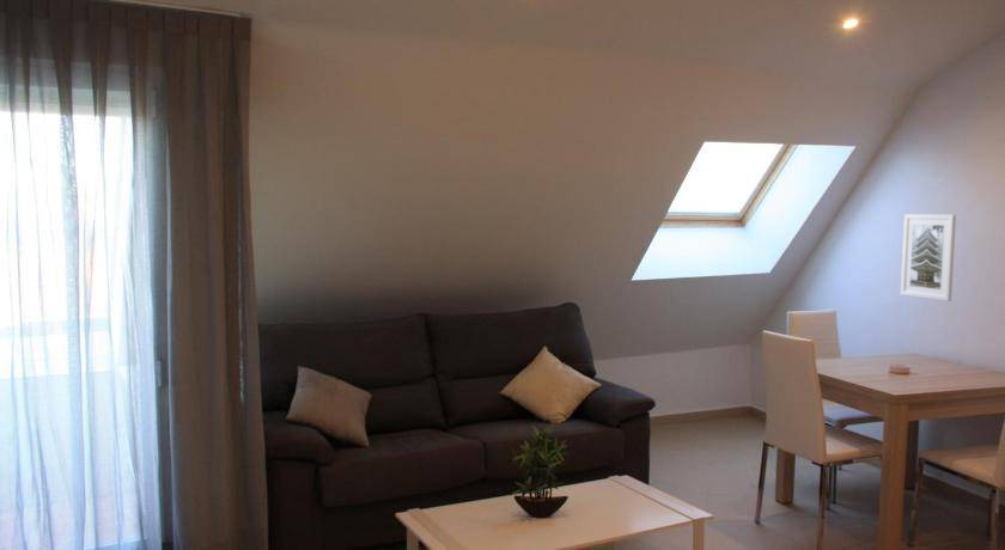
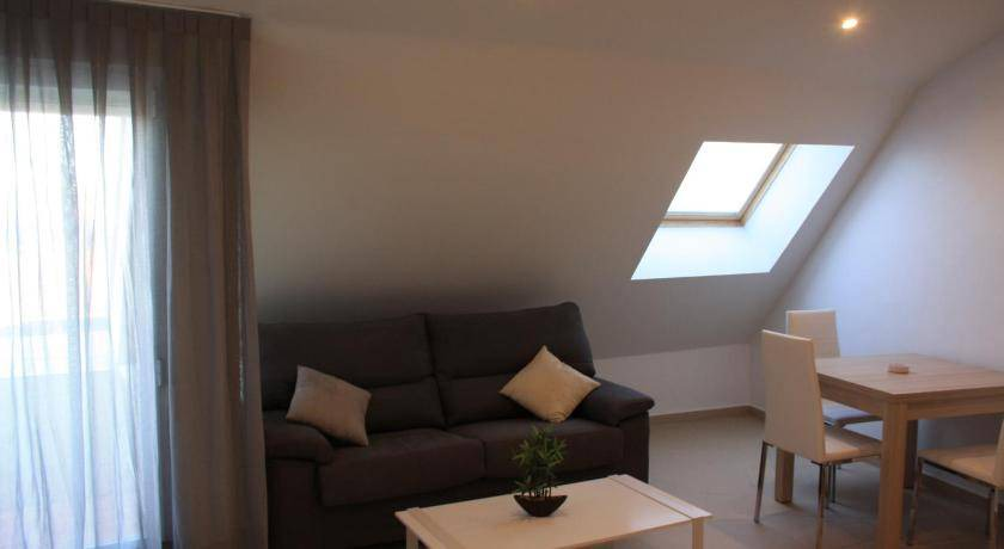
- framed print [900,213,957,302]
